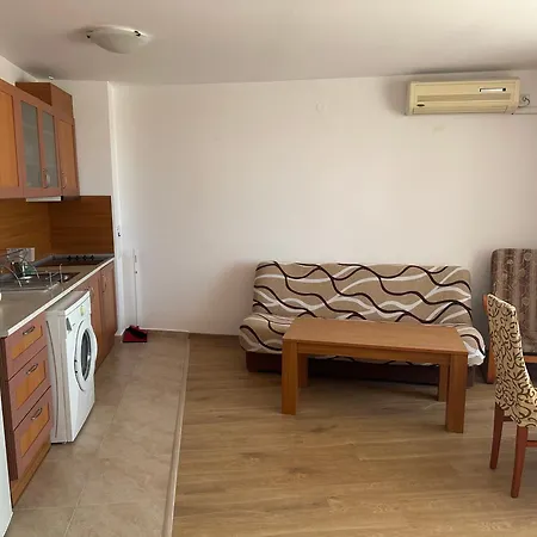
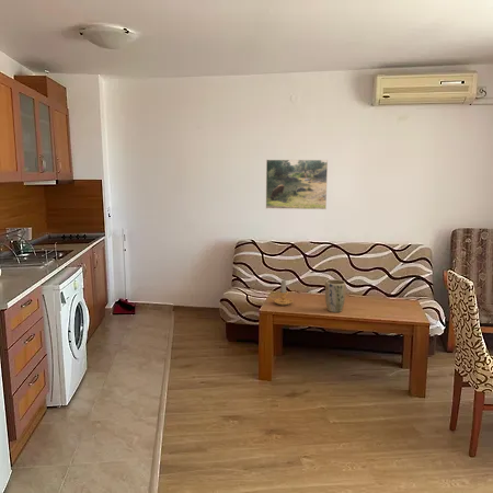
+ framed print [265,159,329,210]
+ candle [268,279,294,307]
+ plant pot [324,278,347,313]
